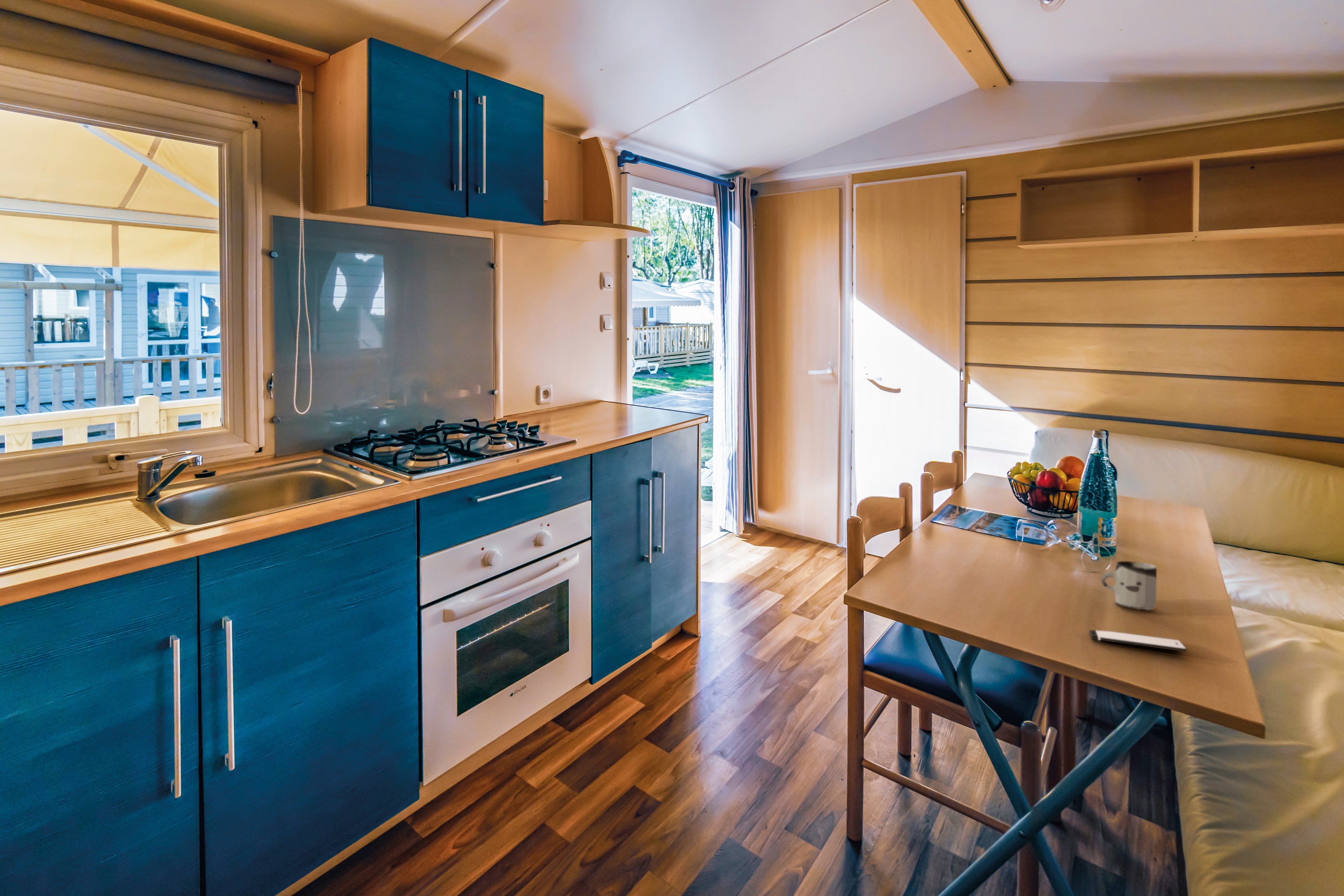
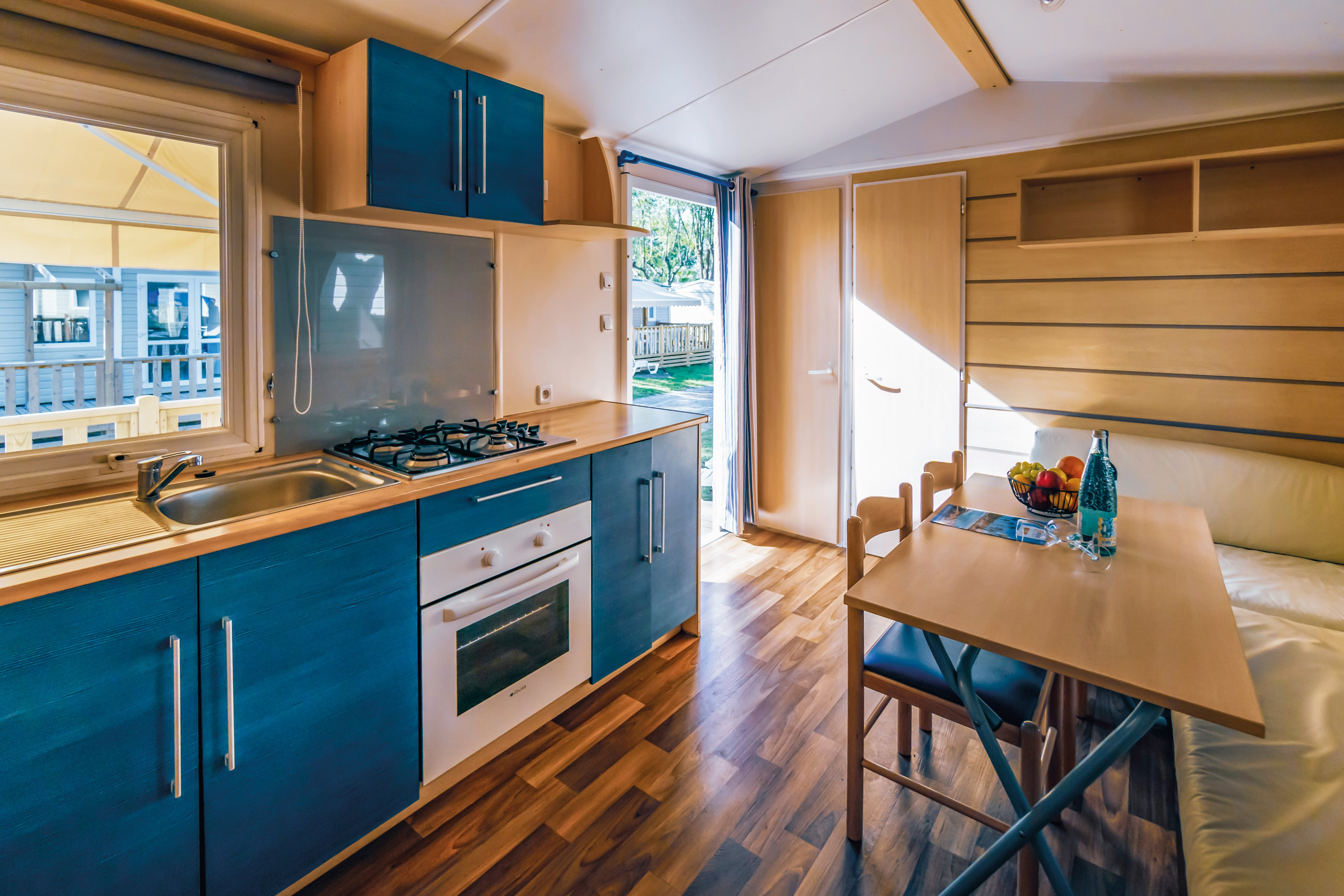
- smartphone [1090,630,1187,652]
- cup [1101,561,1157,611]
